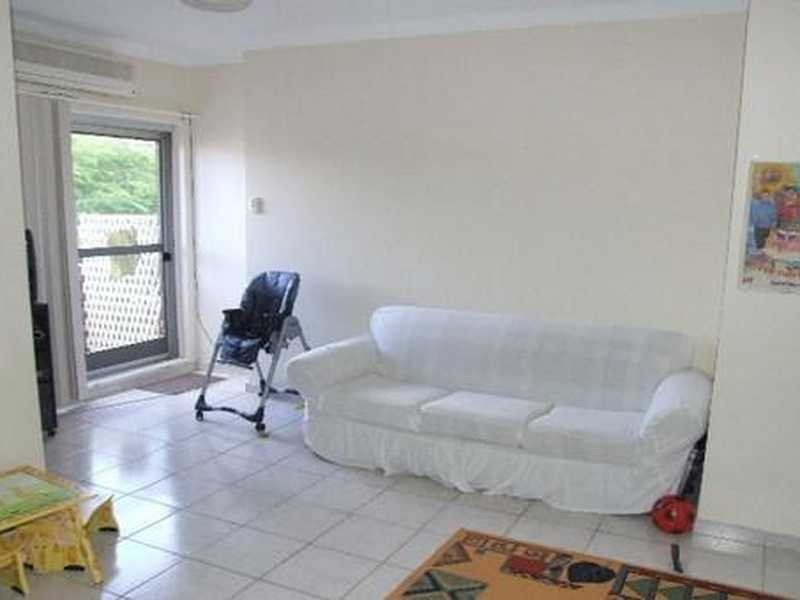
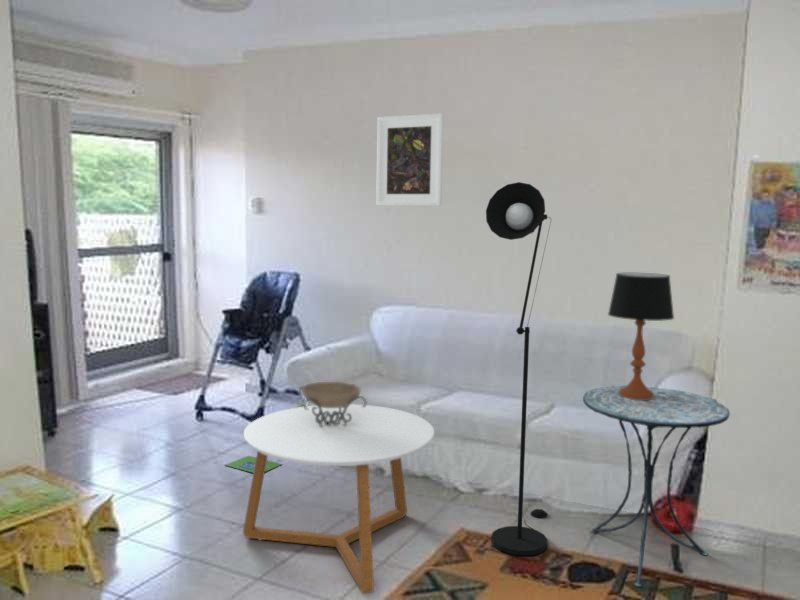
+ floor lamp [485,181,552,557]
+ table lamp [607,272,675,400]
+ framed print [375,112,444,207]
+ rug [225,455,283,474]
+ decorative bowl [298,381,367,427]
+ coffee table [242,403,435,595]
+ side table [582,385,731,588]
